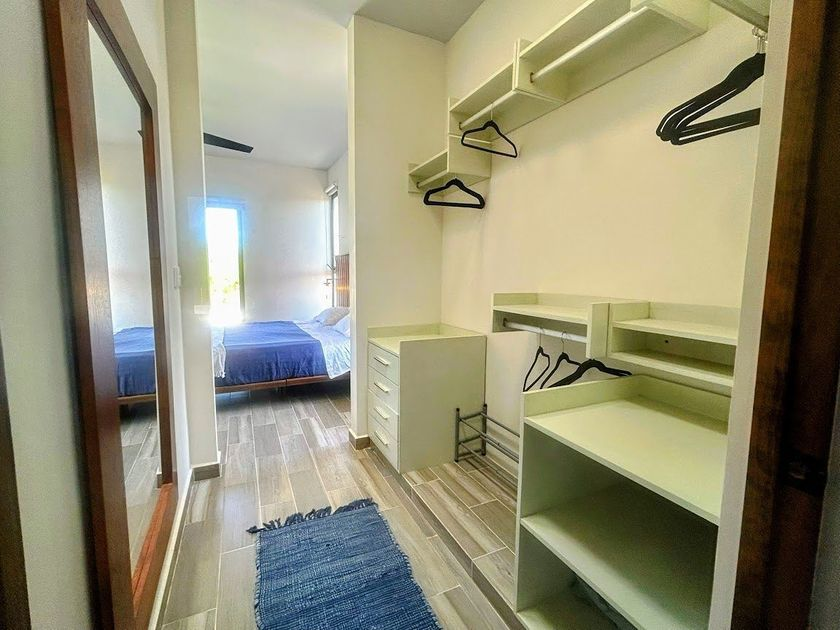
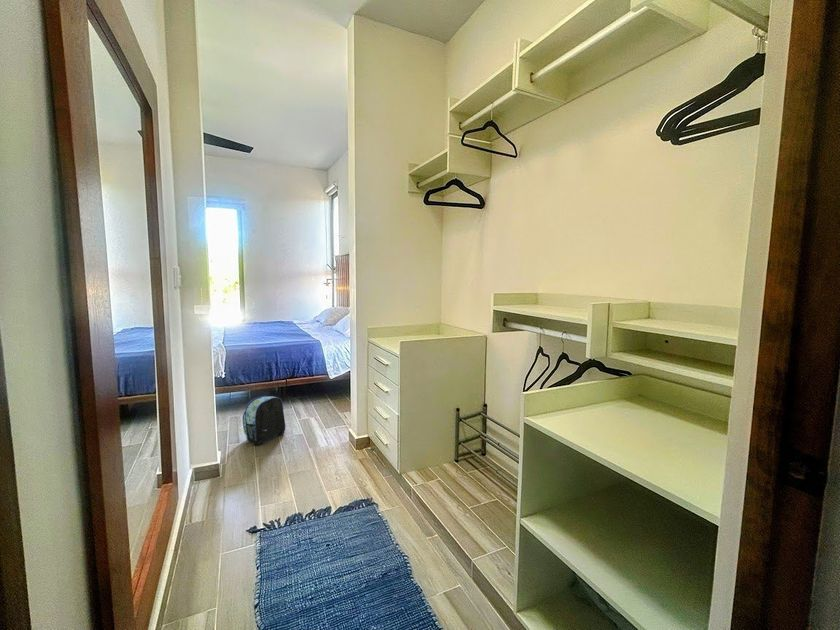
+ backpack [242,395,286,447]
